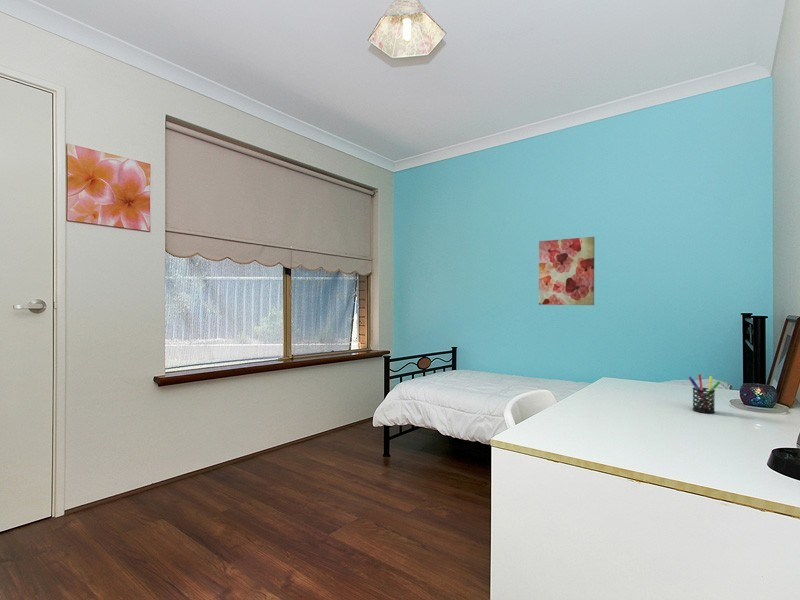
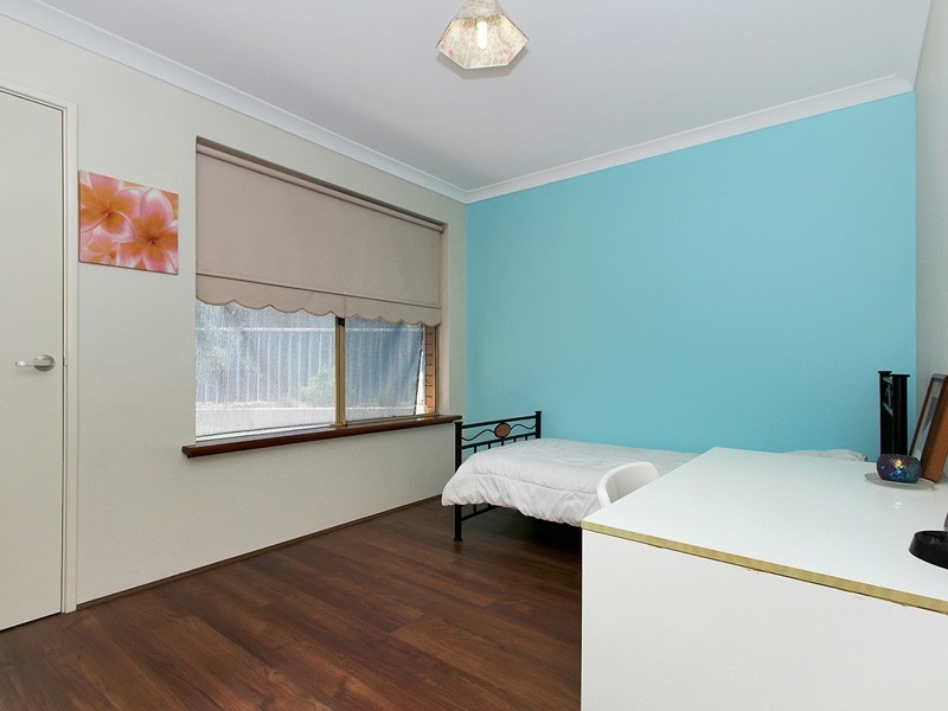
- wall art [538,236,595,306]
- pen holder [688,373,721,414]
